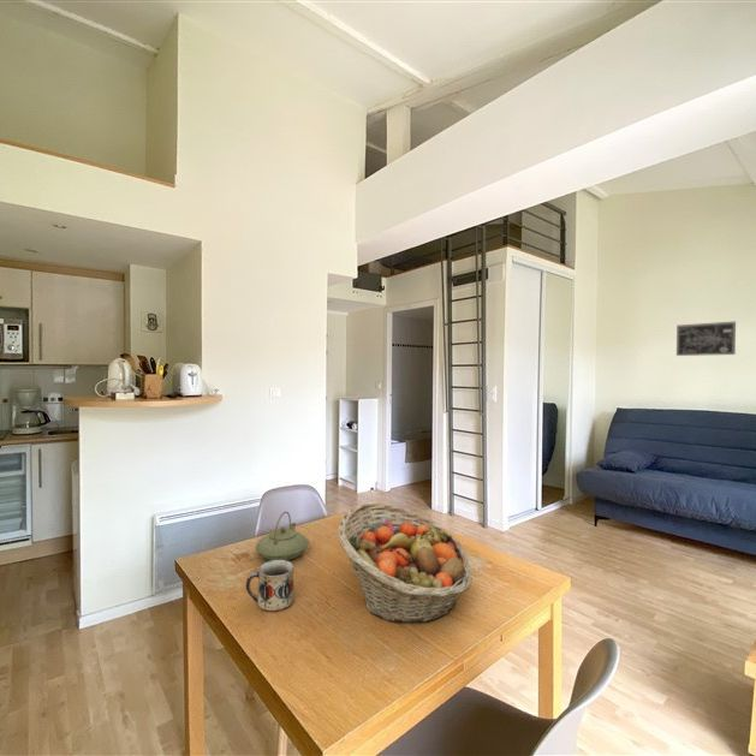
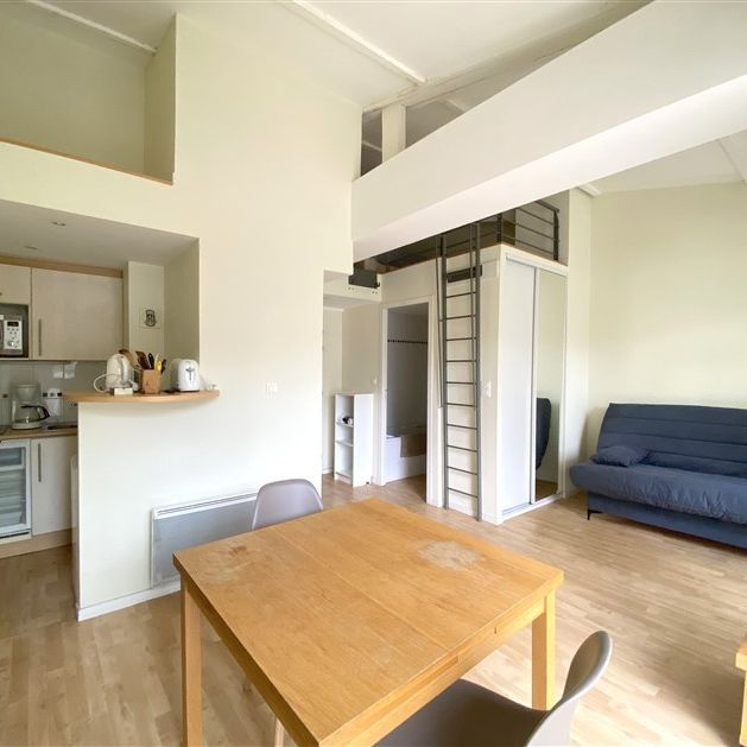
- mug [245,560,296,613]
- wall art [675,321,737,357]
- fruit basket [337,502,472,625]
- teapot [255,511,310,561]
